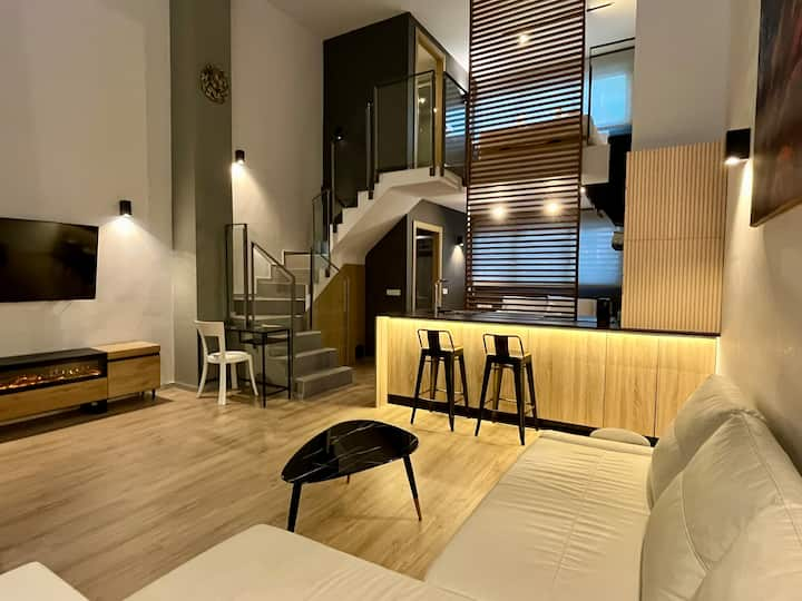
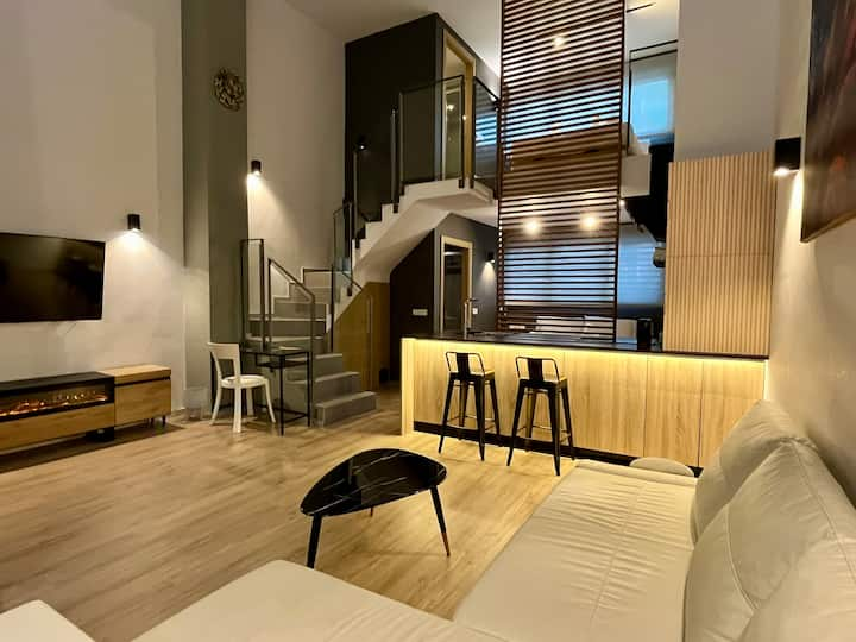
+ planter [182,386,208,422]
